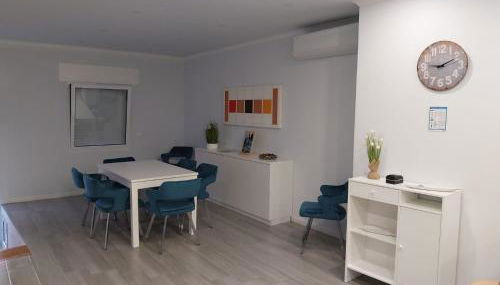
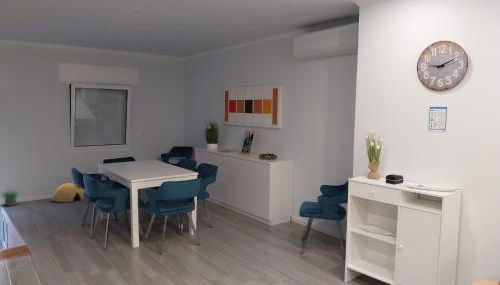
+ potted plant [0,185,22,207]
+ woven basket [51,182,85,203]
